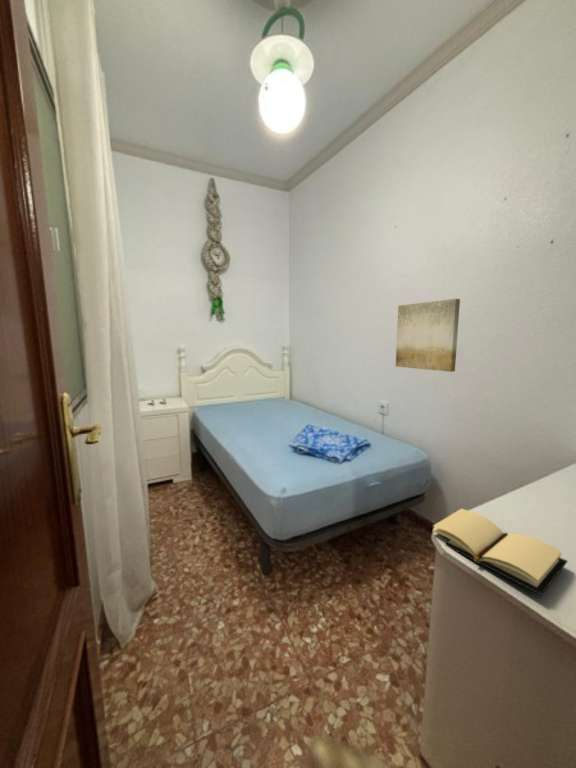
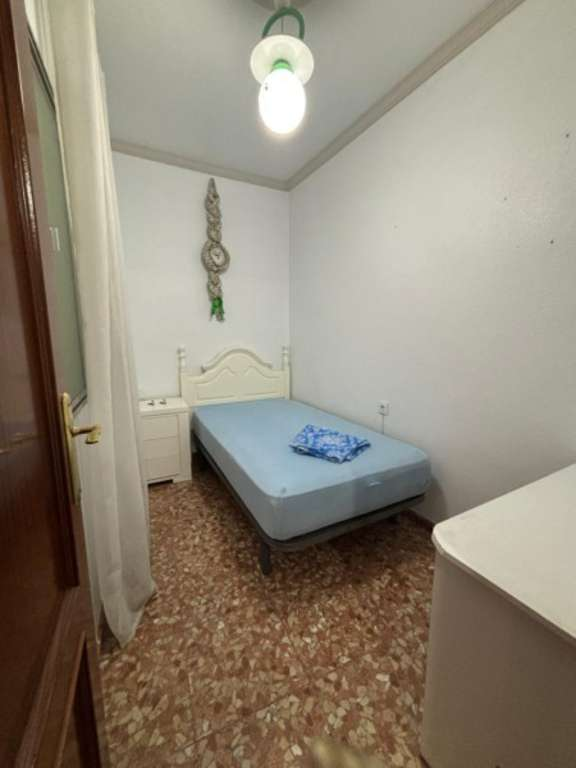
- wall art [395,298,461,373]
- book [432,507,569,596]
